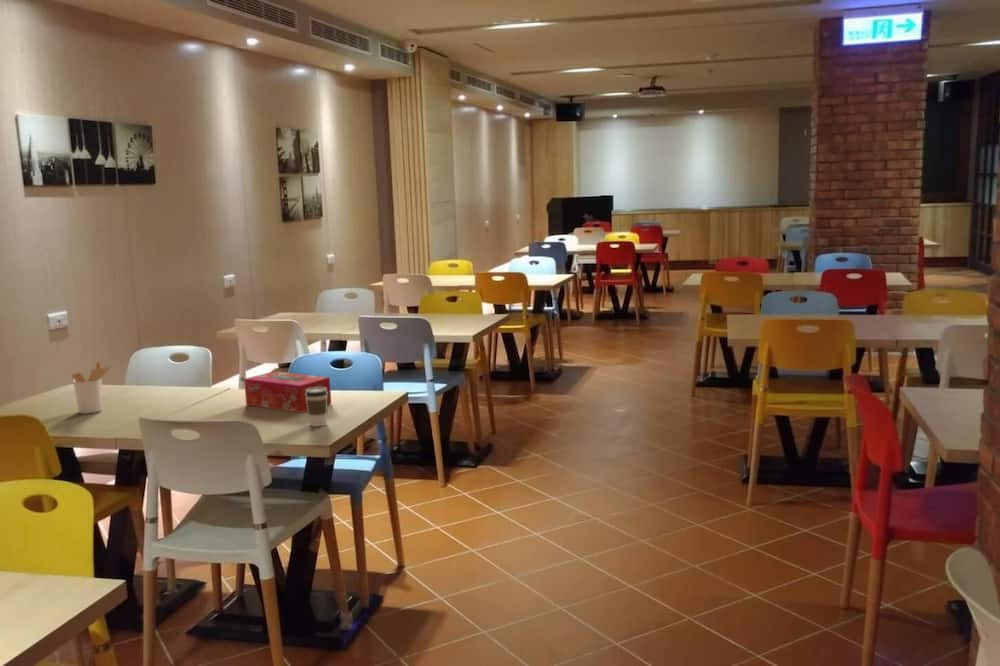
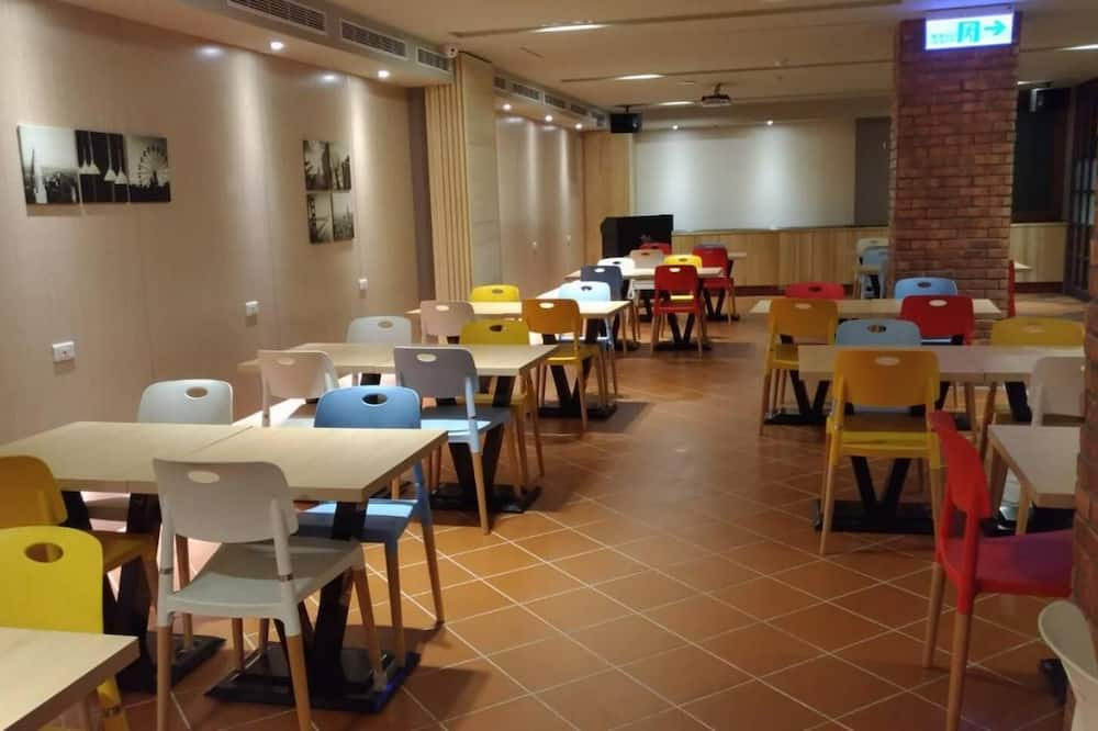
- utensil holder [70,360,112,415]
- tissue box [243,370,332,414]
- coffee cup [305,387,328,428]
